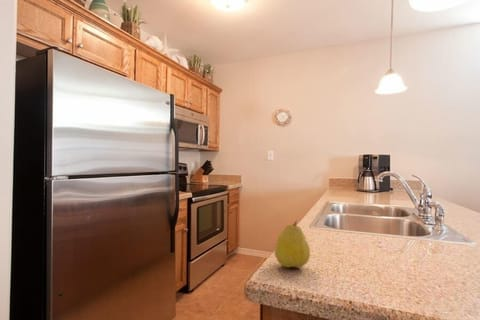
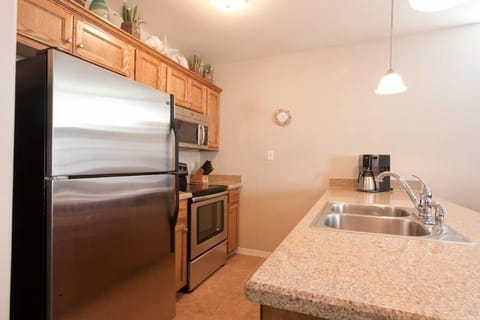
- fruit [273,220,311,269]
